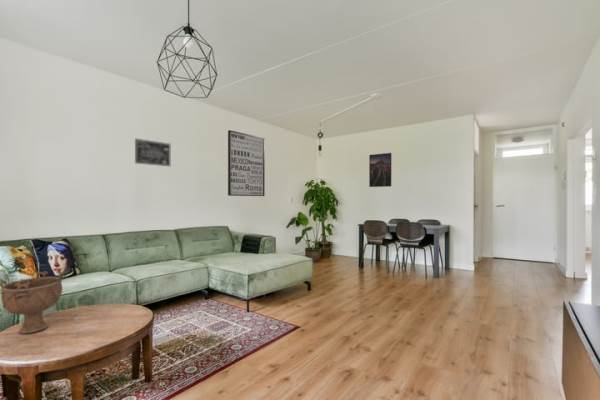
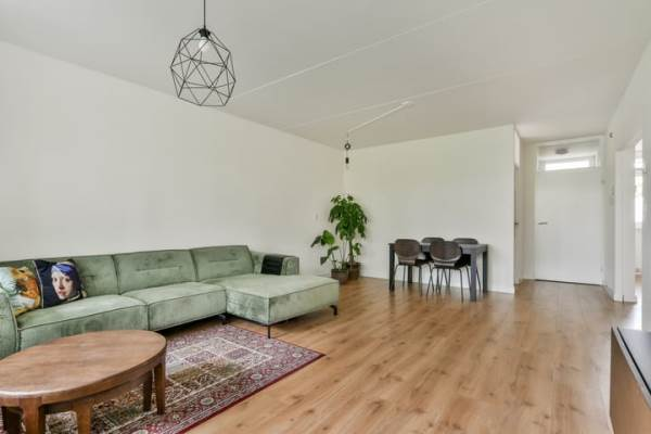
- wall art [227,129,266,197]
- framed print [368,152,392,188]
- wall art [134,138,171,167]
- decorative bowl [0,270,63,335]
